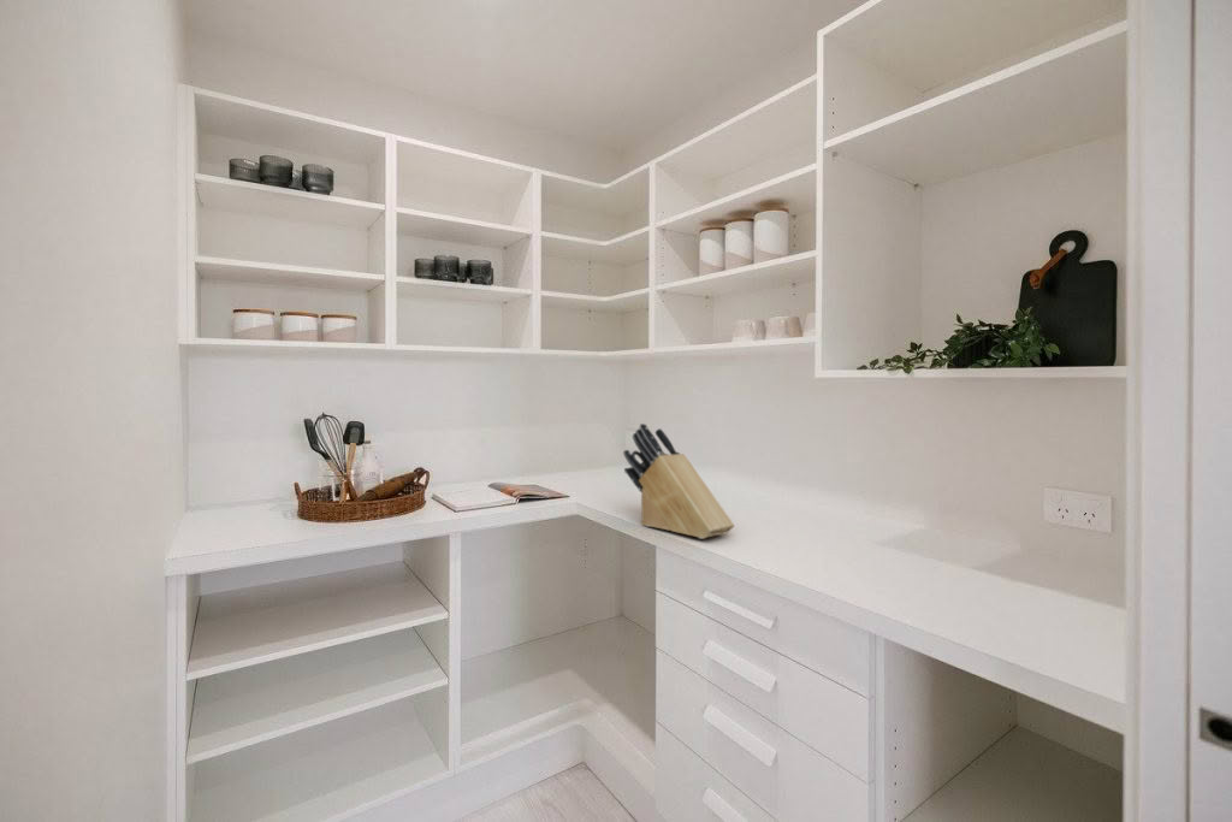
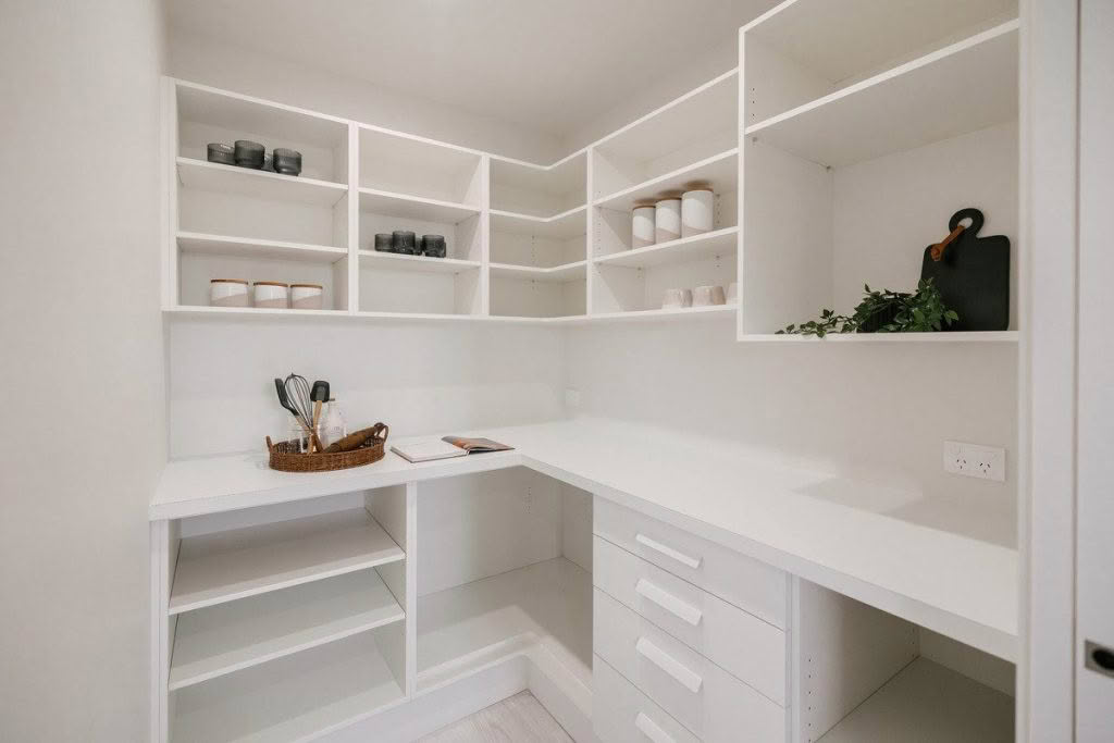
- knife block [622,422,735,540]
